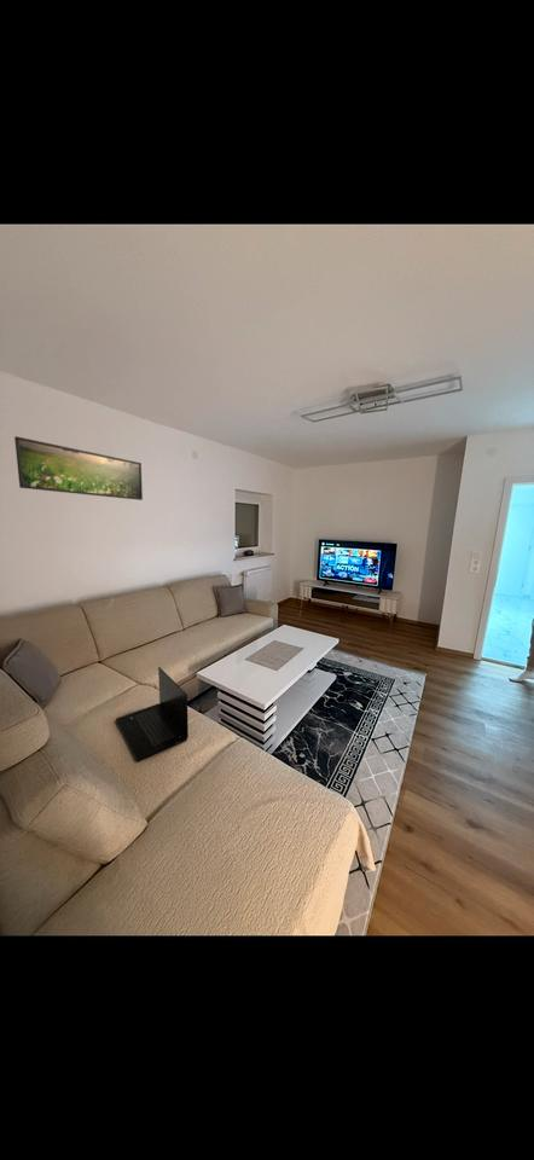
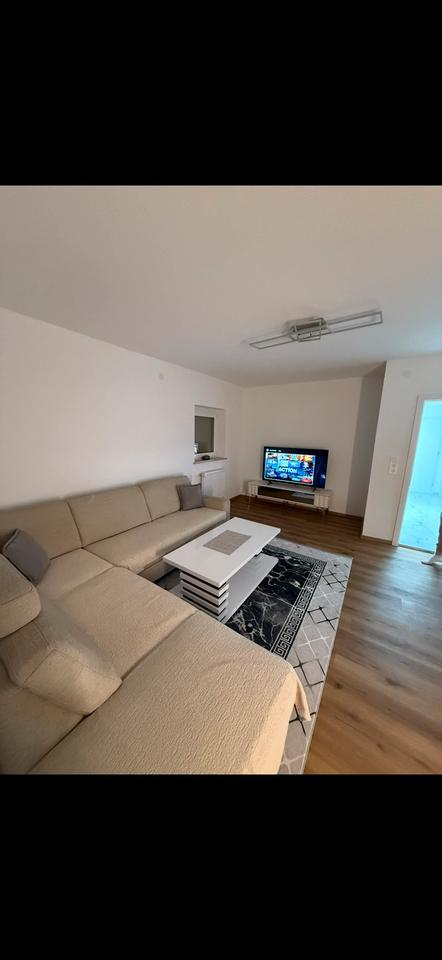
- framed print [13,435,144,501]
- laptop [115,666,190,762]
